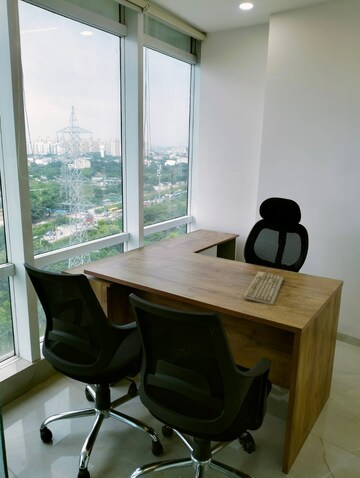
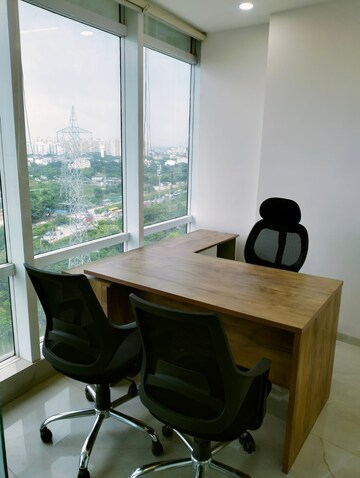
- keyboard [242,270,284,306]
